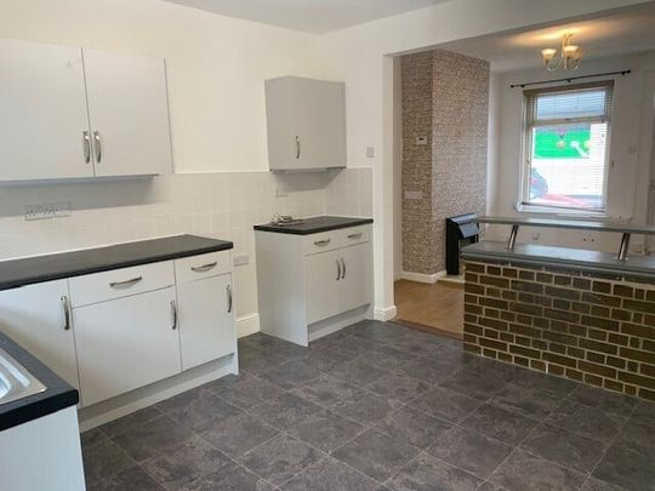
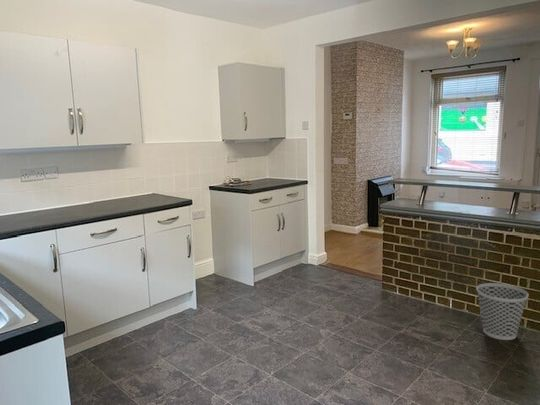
+ wastebasket [475,282,529,341]
